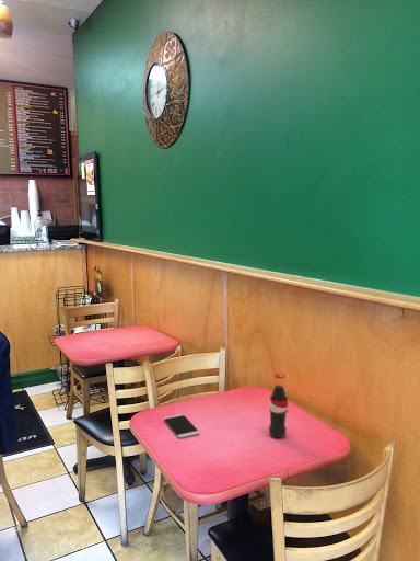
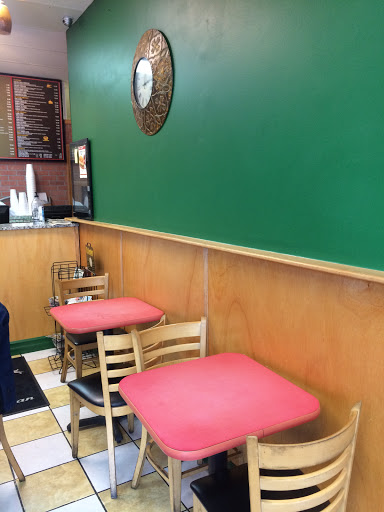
- smartphone [163,413,200,439]
- soda bottle [268,373,289,438]
